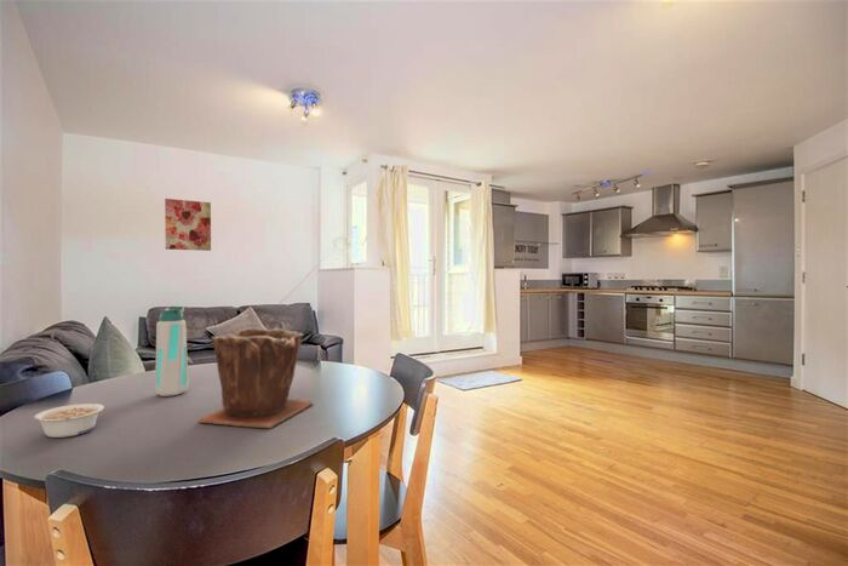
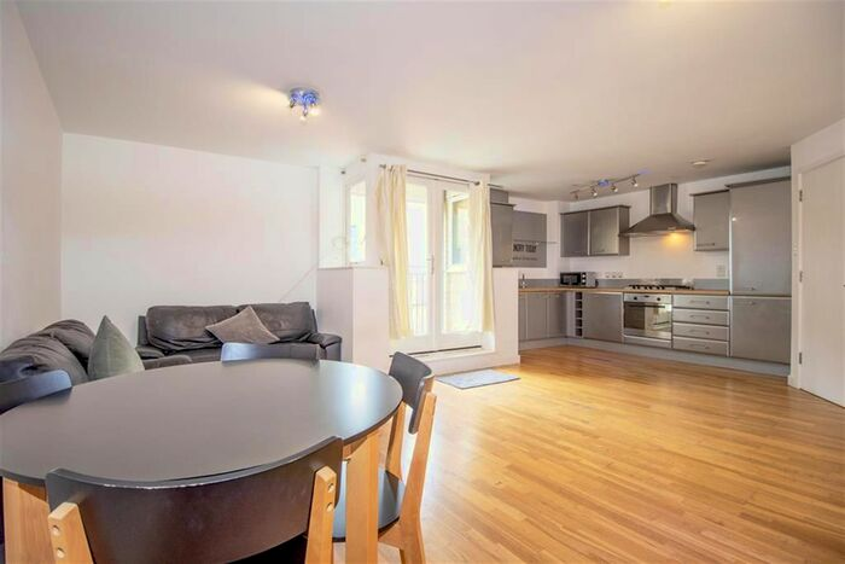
- water bottle [154,305,190,398]
- wall art [164,198,212,252]
- plant pot [197,326,314,429]
- legume [33,402,105,439]
